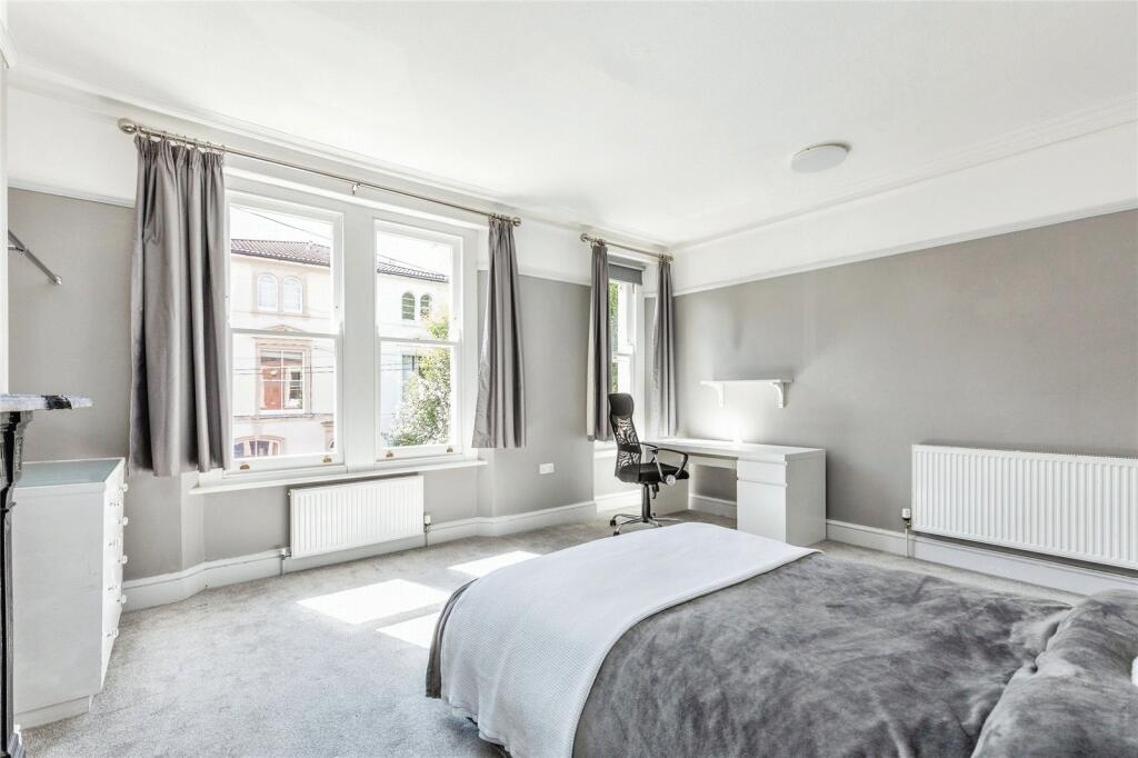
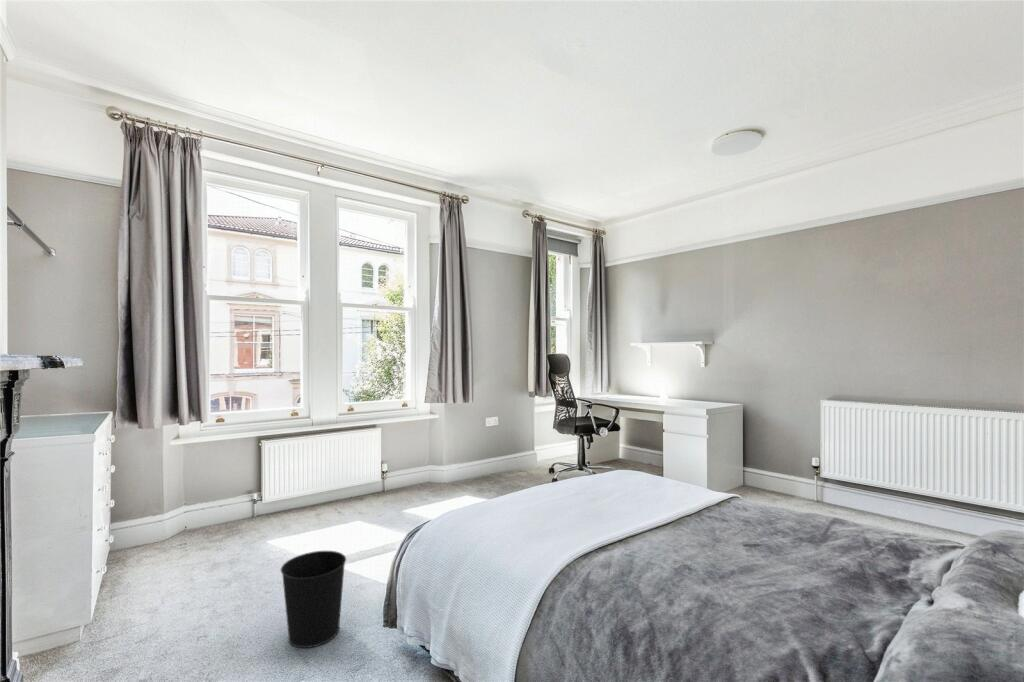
+ wastebasket [280,550,347,649]
